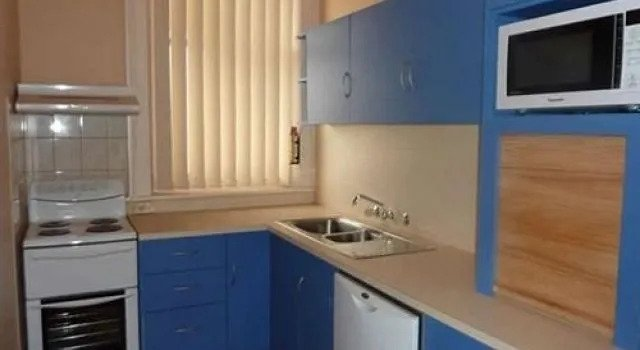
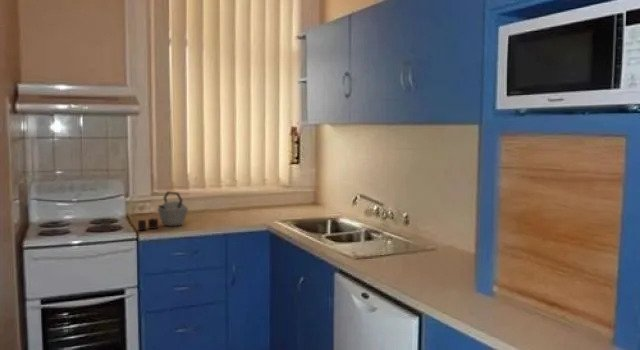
+ kettle [137,190,189,231]
